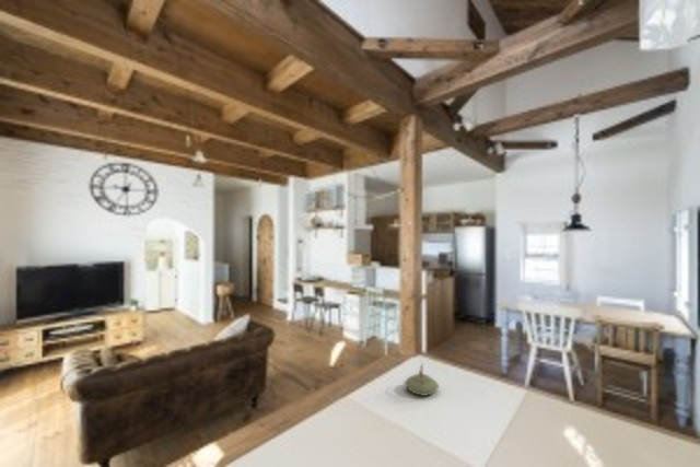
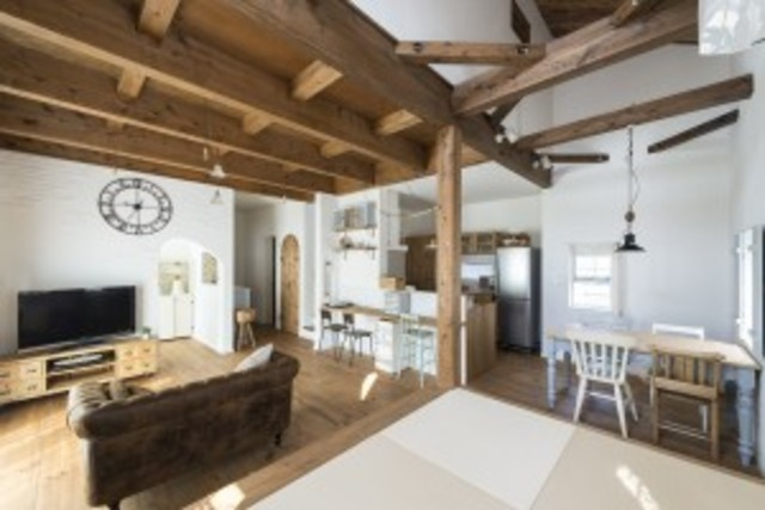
- teapot [404,362,440,397]
